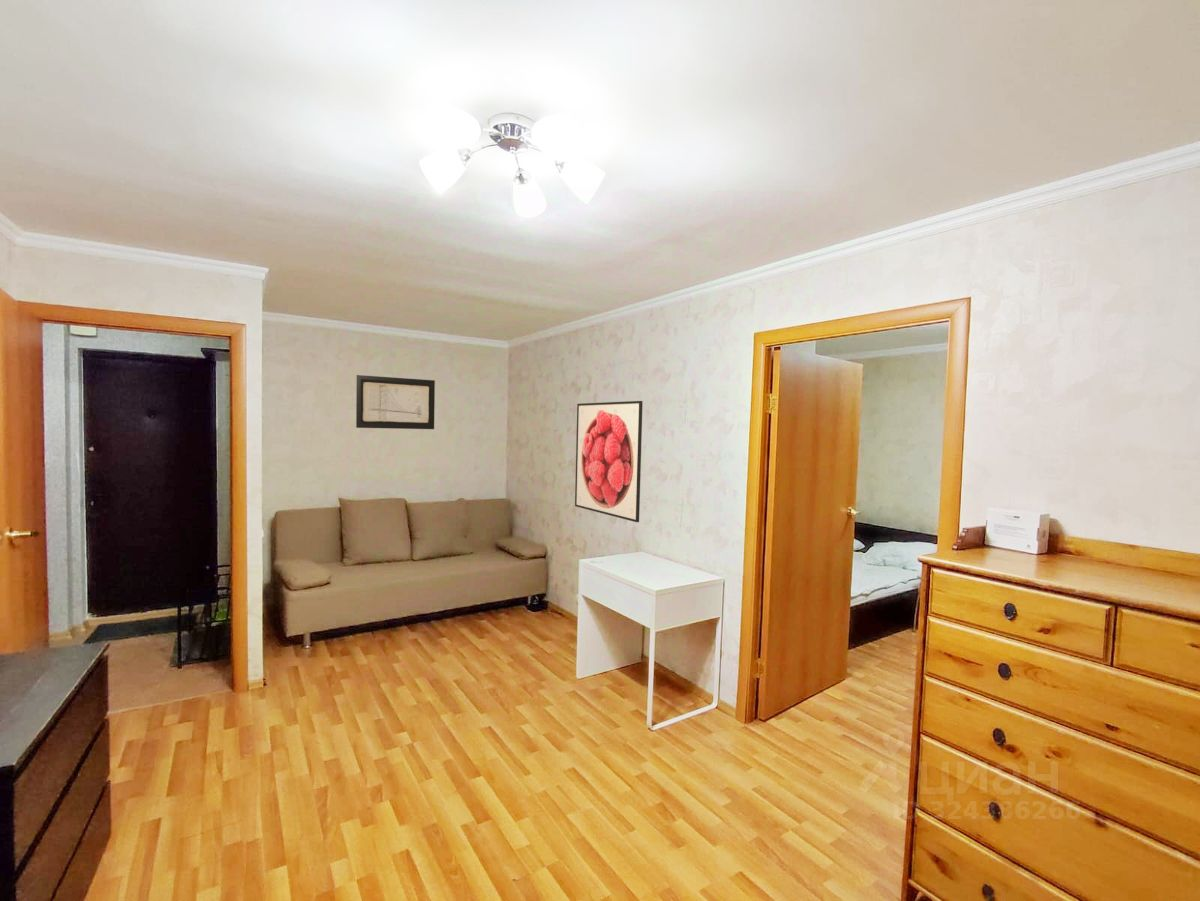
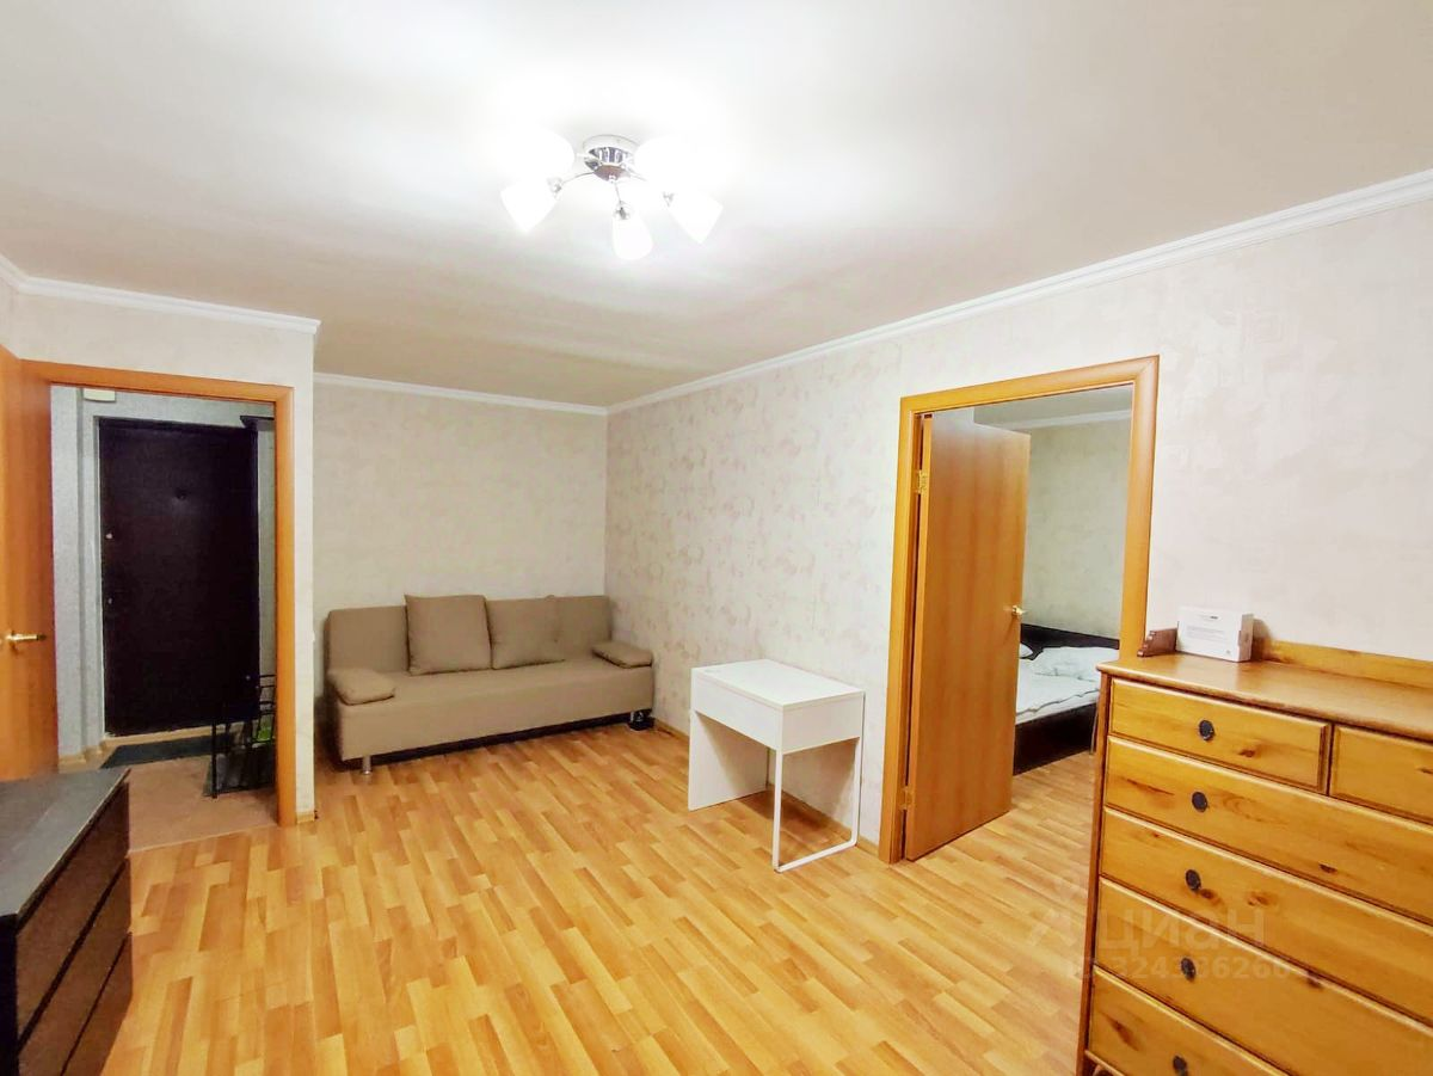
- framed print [574,400,644,523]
- wall art [355,374,436,430]
